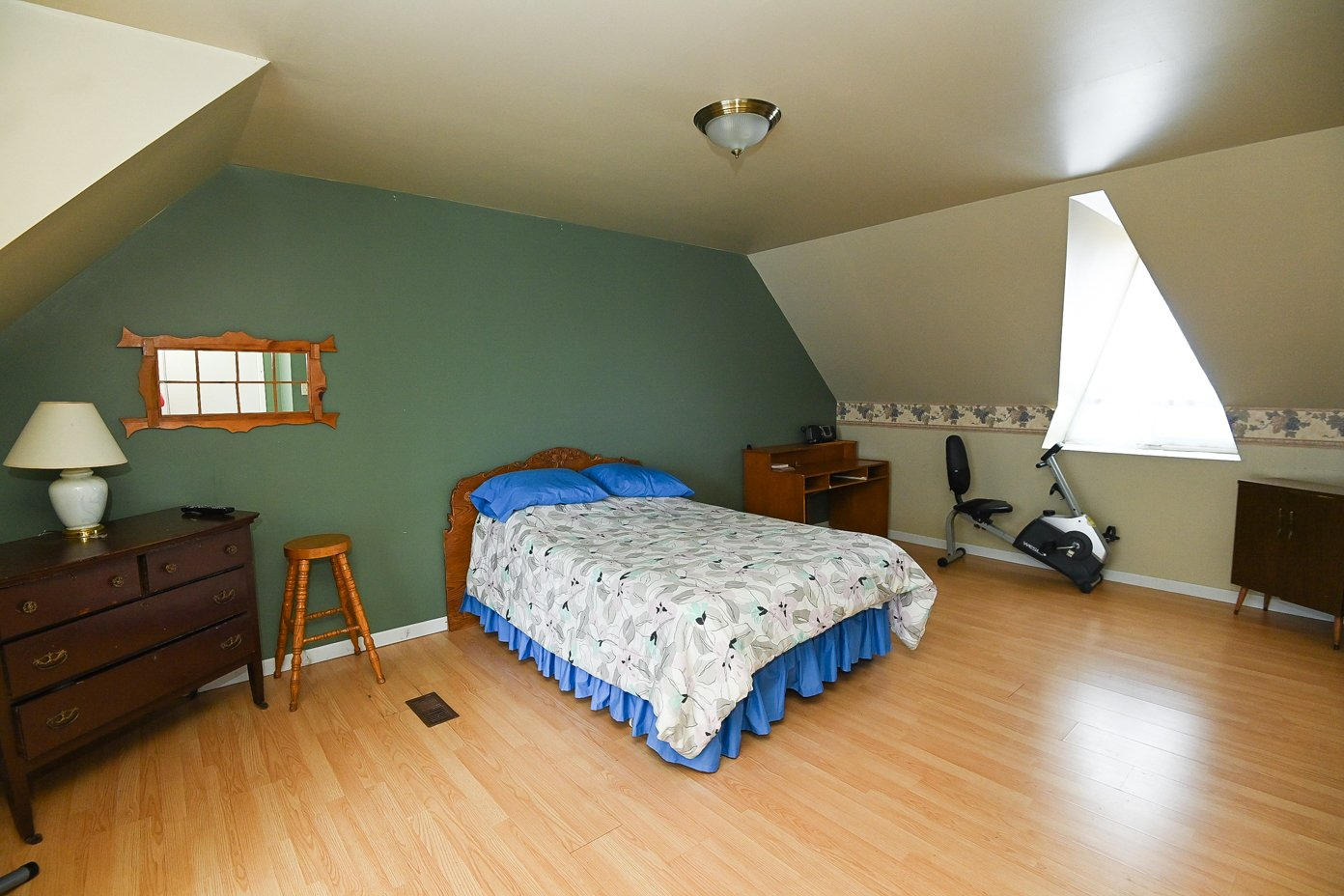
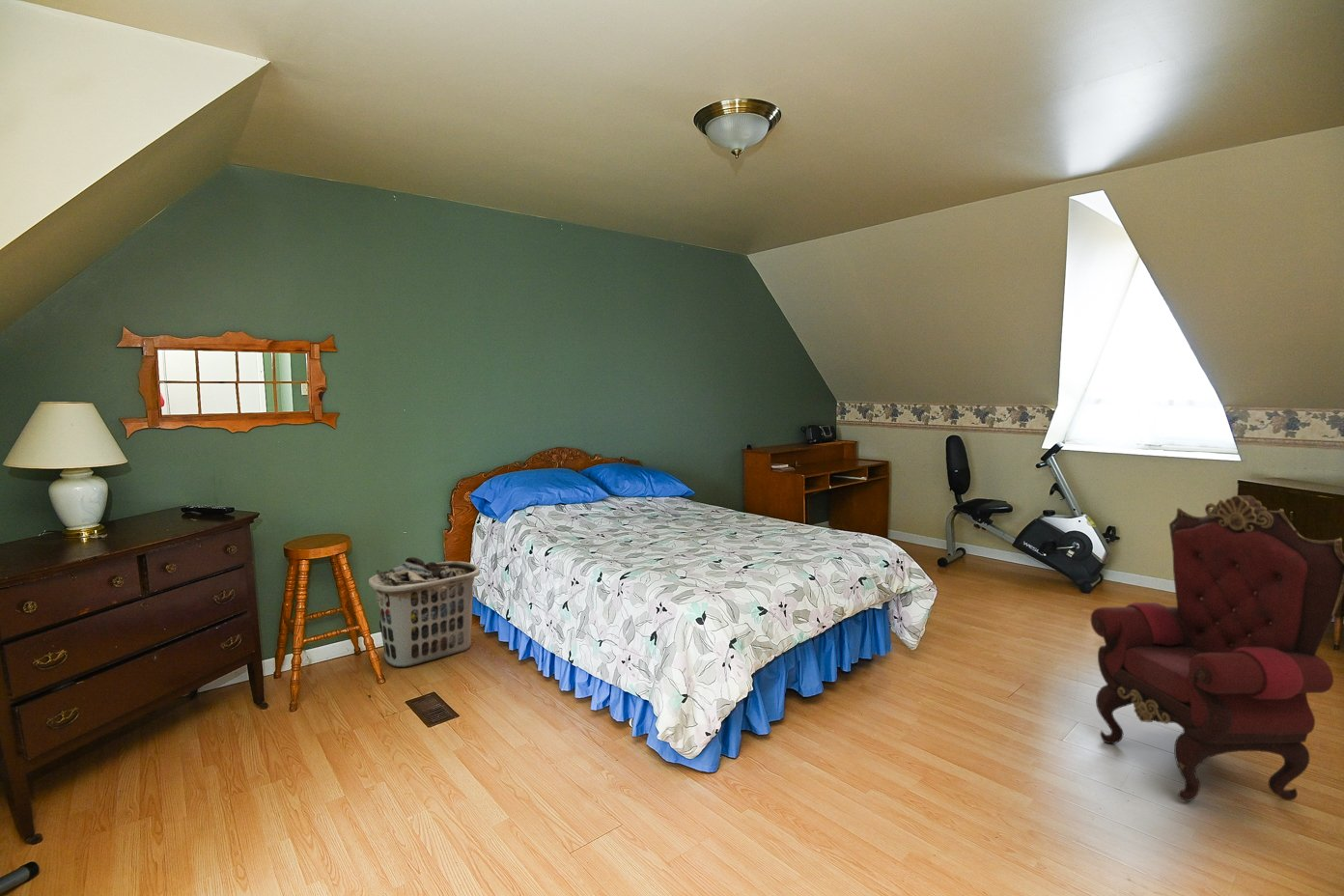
+ armchair [1090,494,1344,802]
+ clothes hamper [368,556,481,668]
